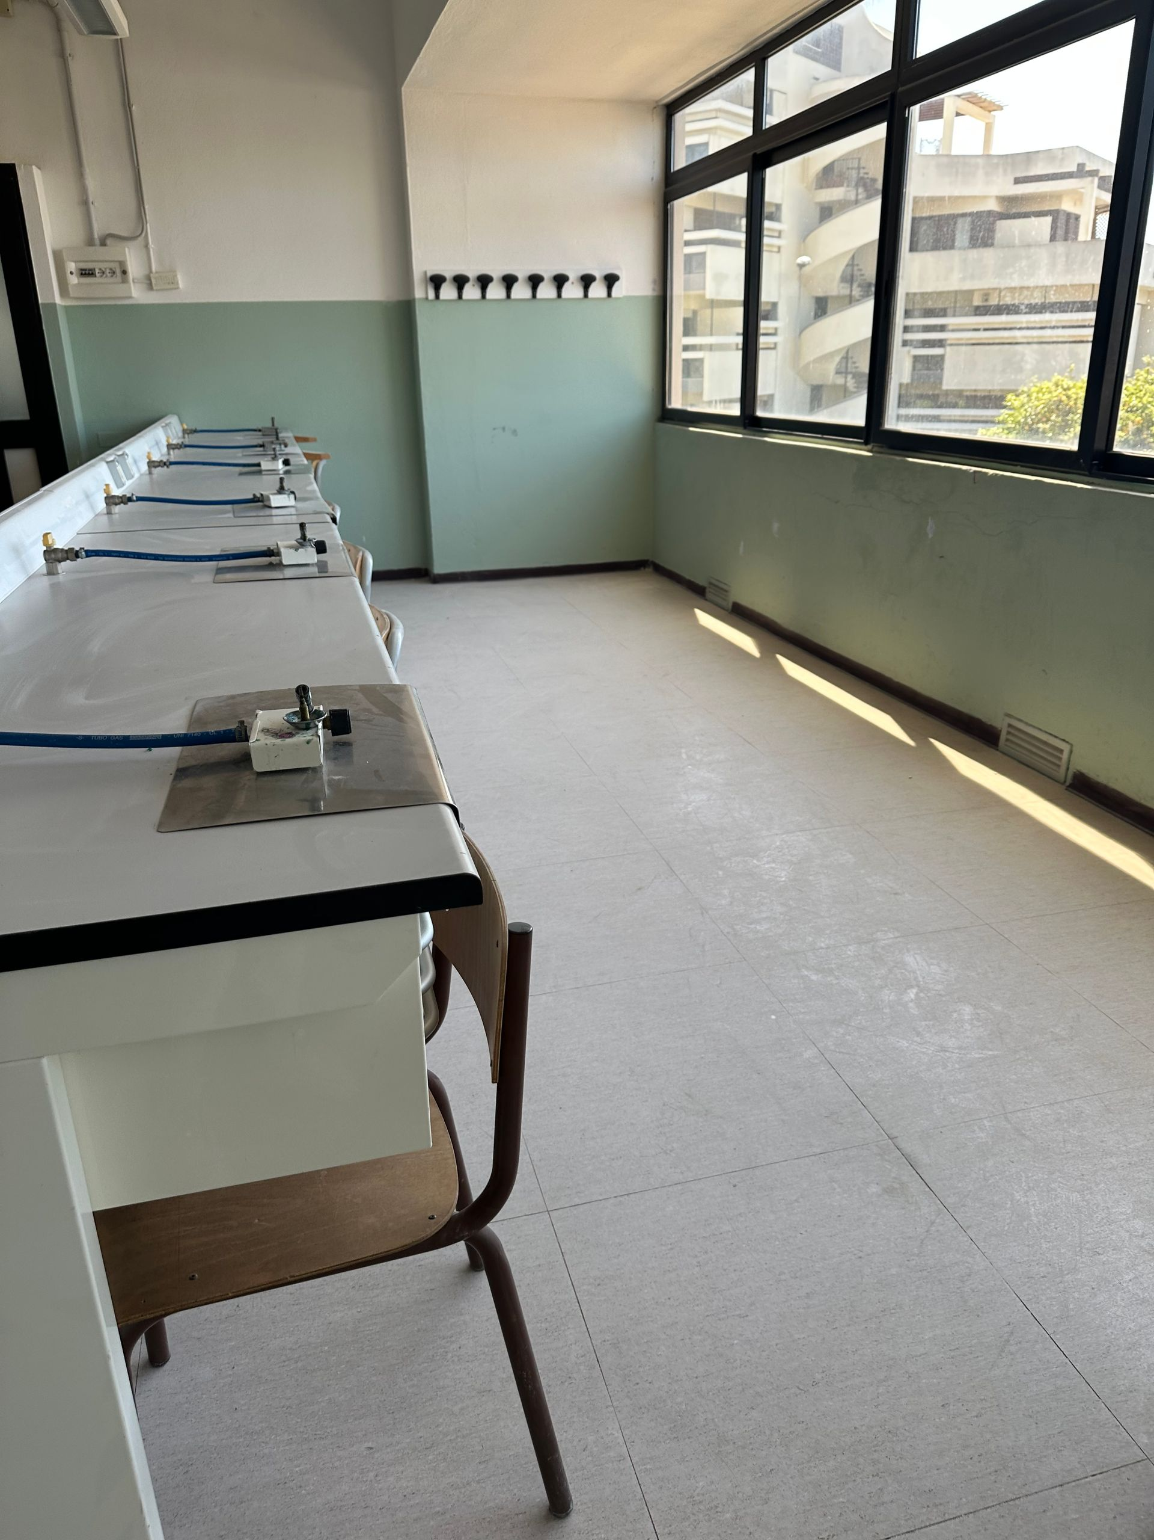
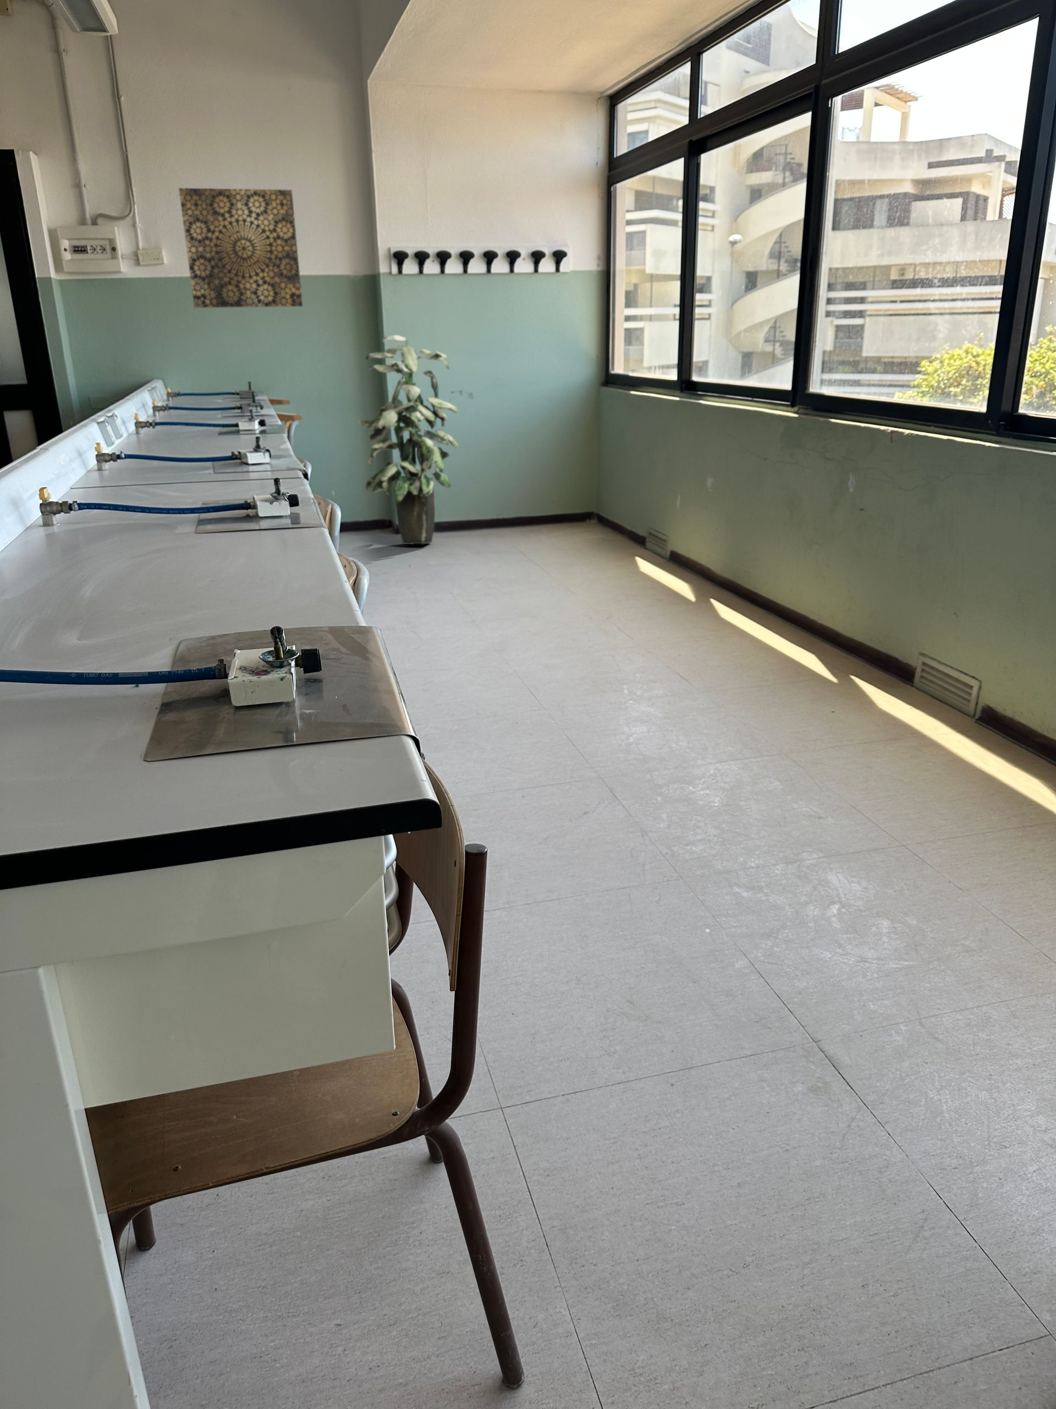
+ wall art [179,187,303,308]
+ indoor plant [357,335,459,545]
